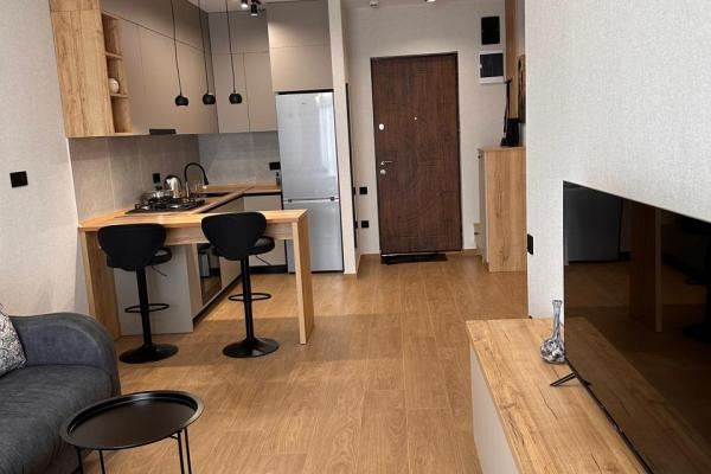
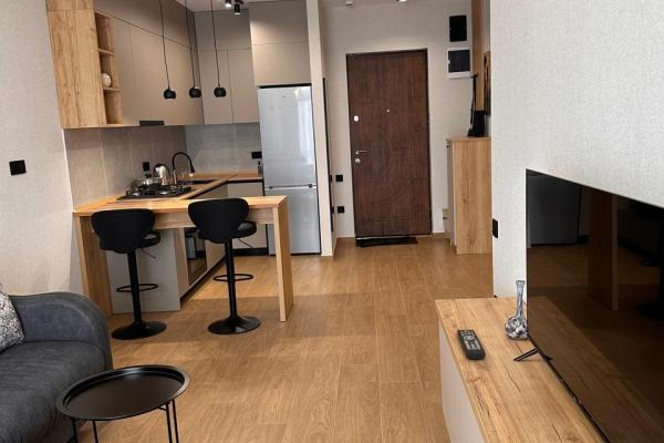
+ remote control [456,329,487,361]
